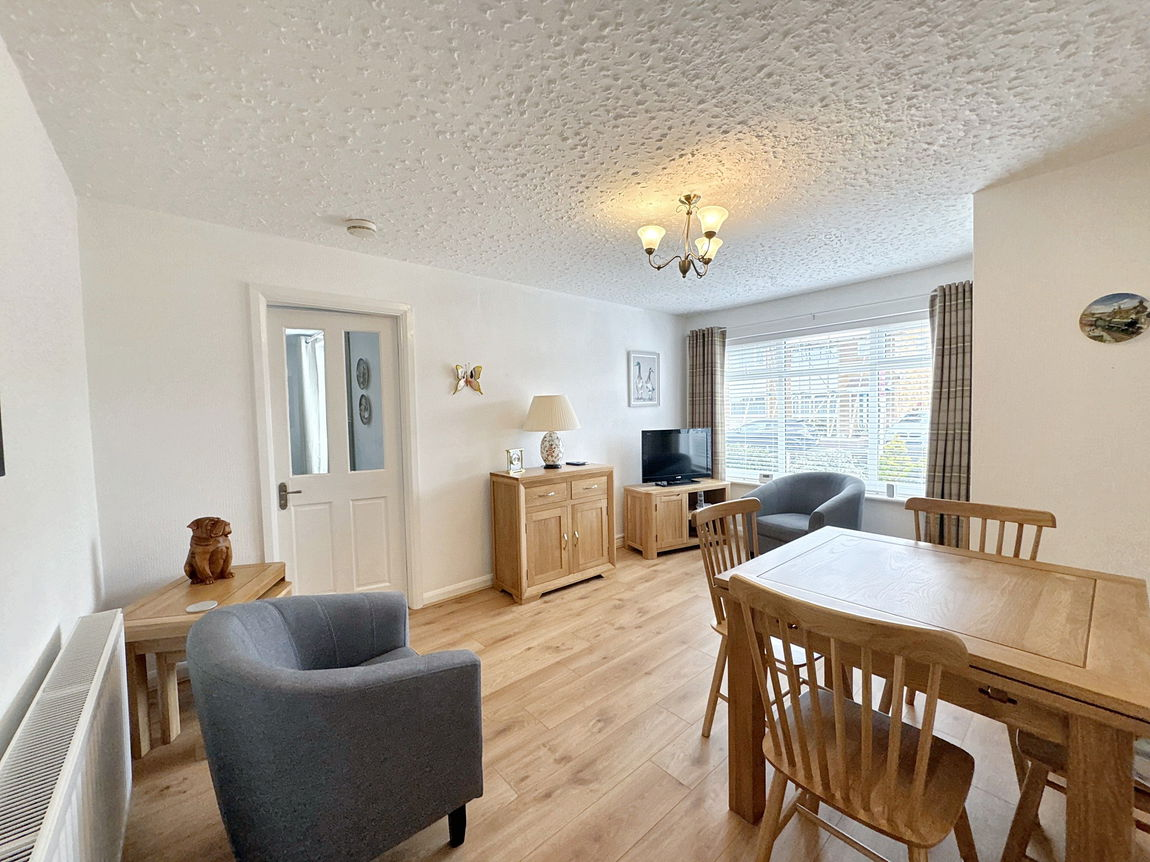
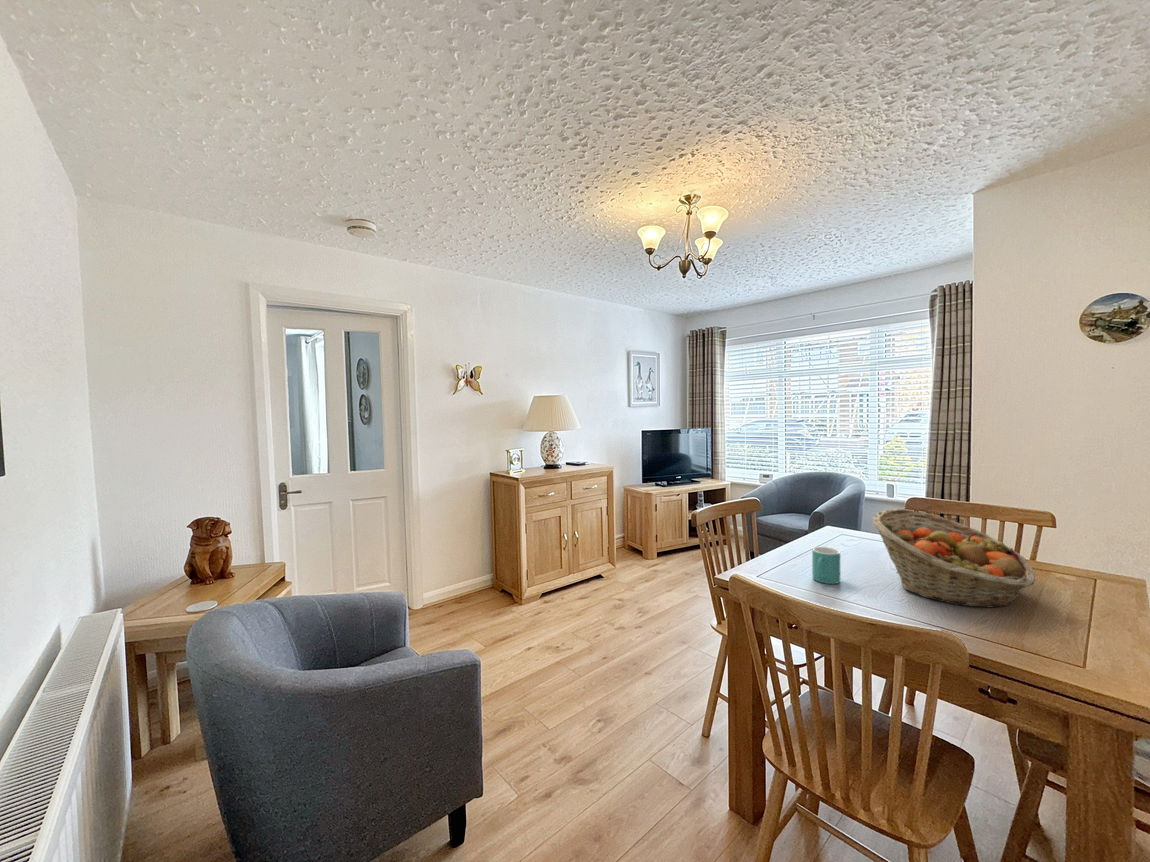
+ fruit basket [872,508,1036,609]
+ mug [811,546,841,585]
